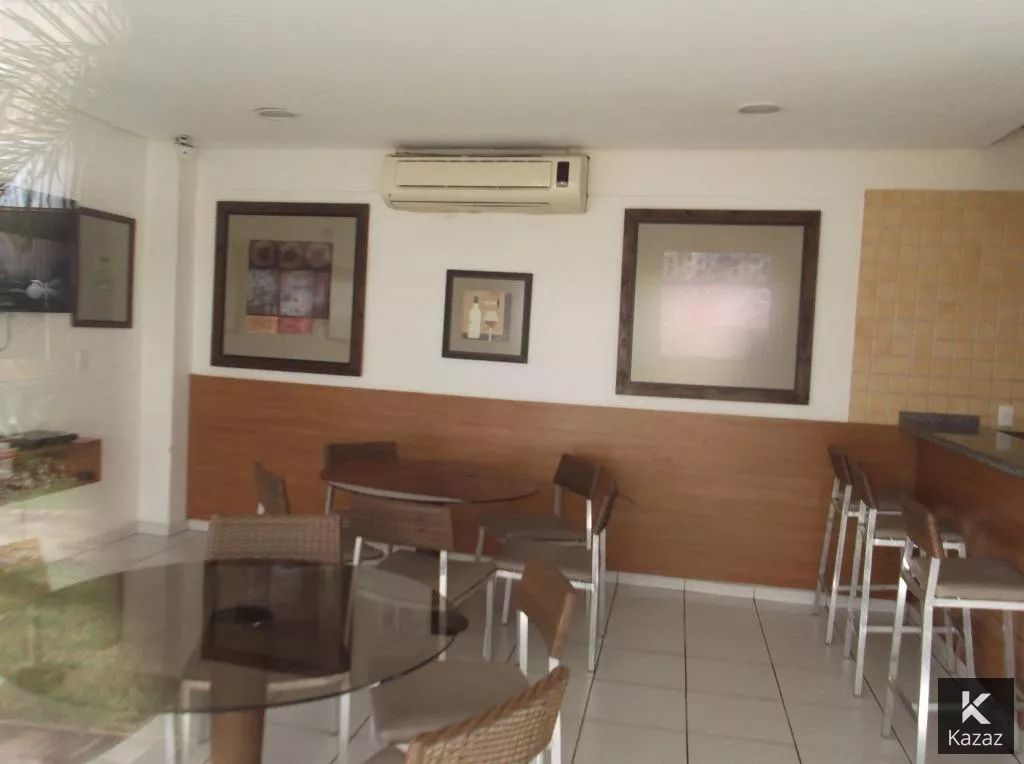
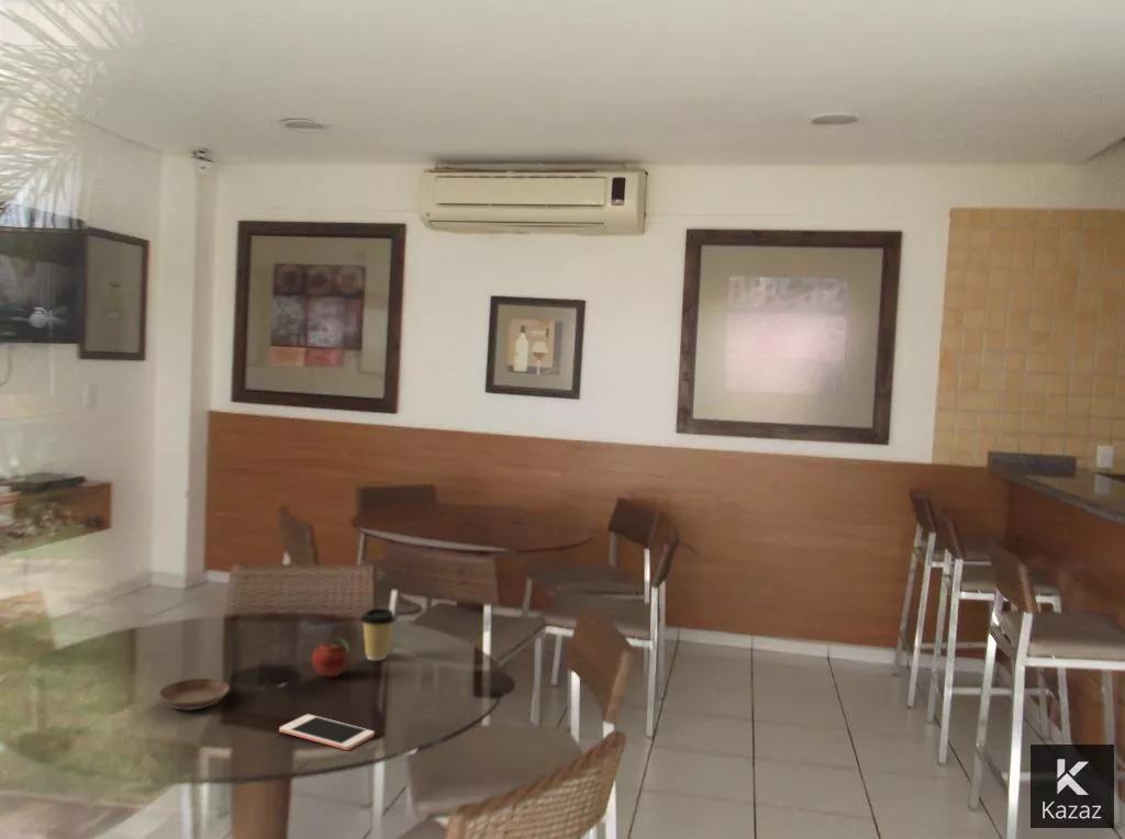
+ fruit [311,634,350,678]
+ cell phone [278,714,376,751]
+ saucer [157,678,231,712]
+ coffee cup [359,607,397,661]
